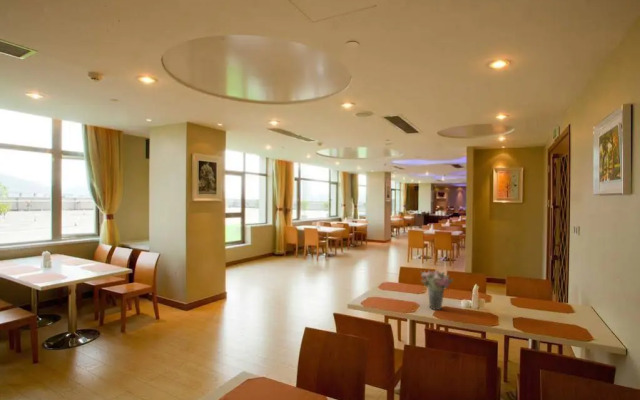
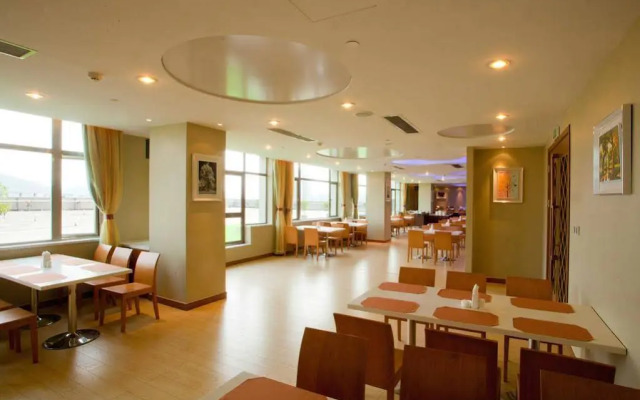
- flower bouquet [419,269,454,311]
